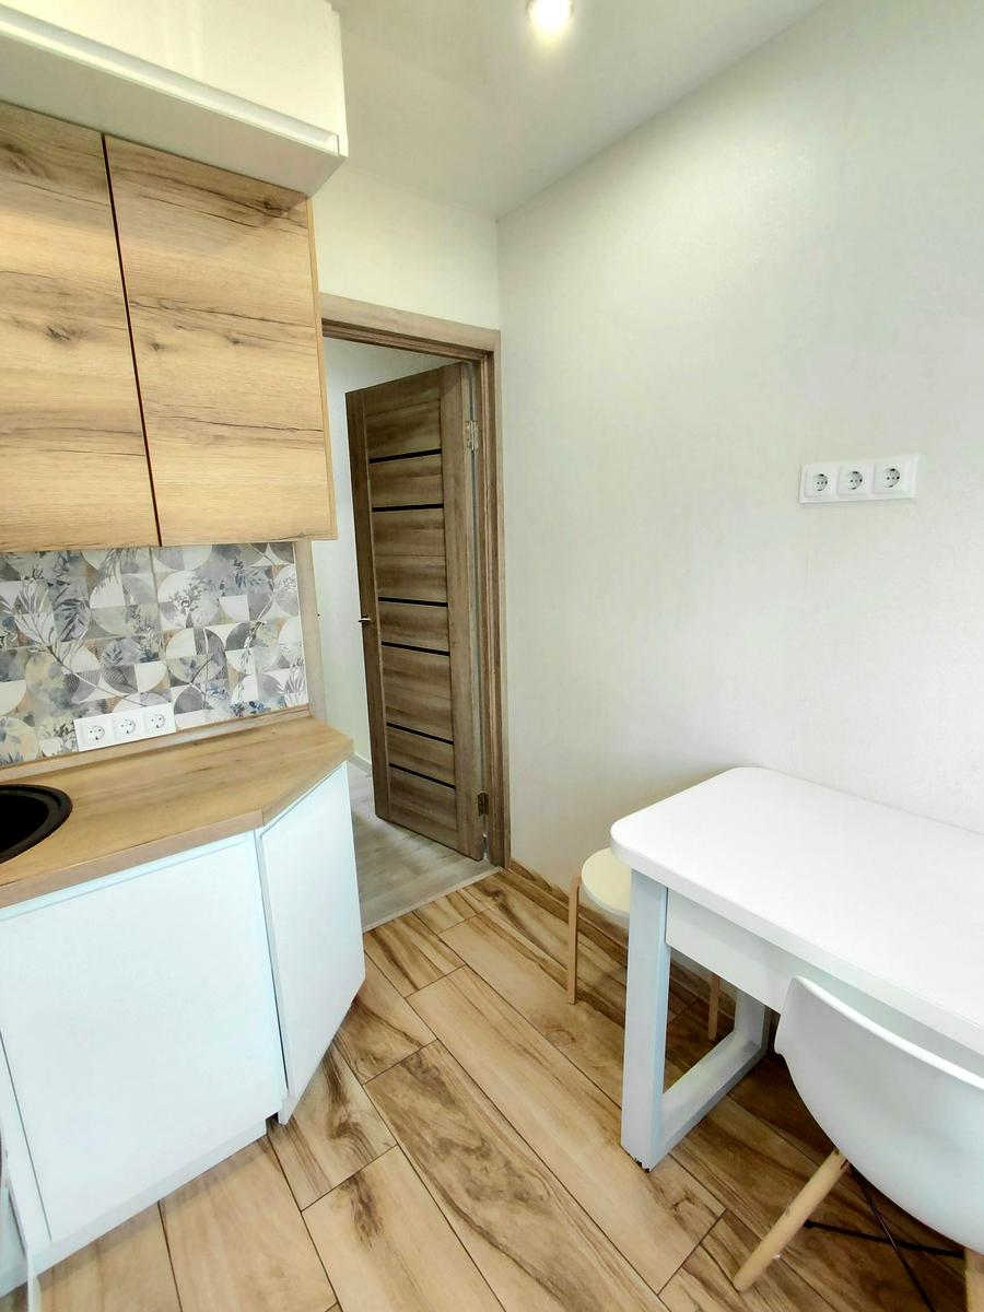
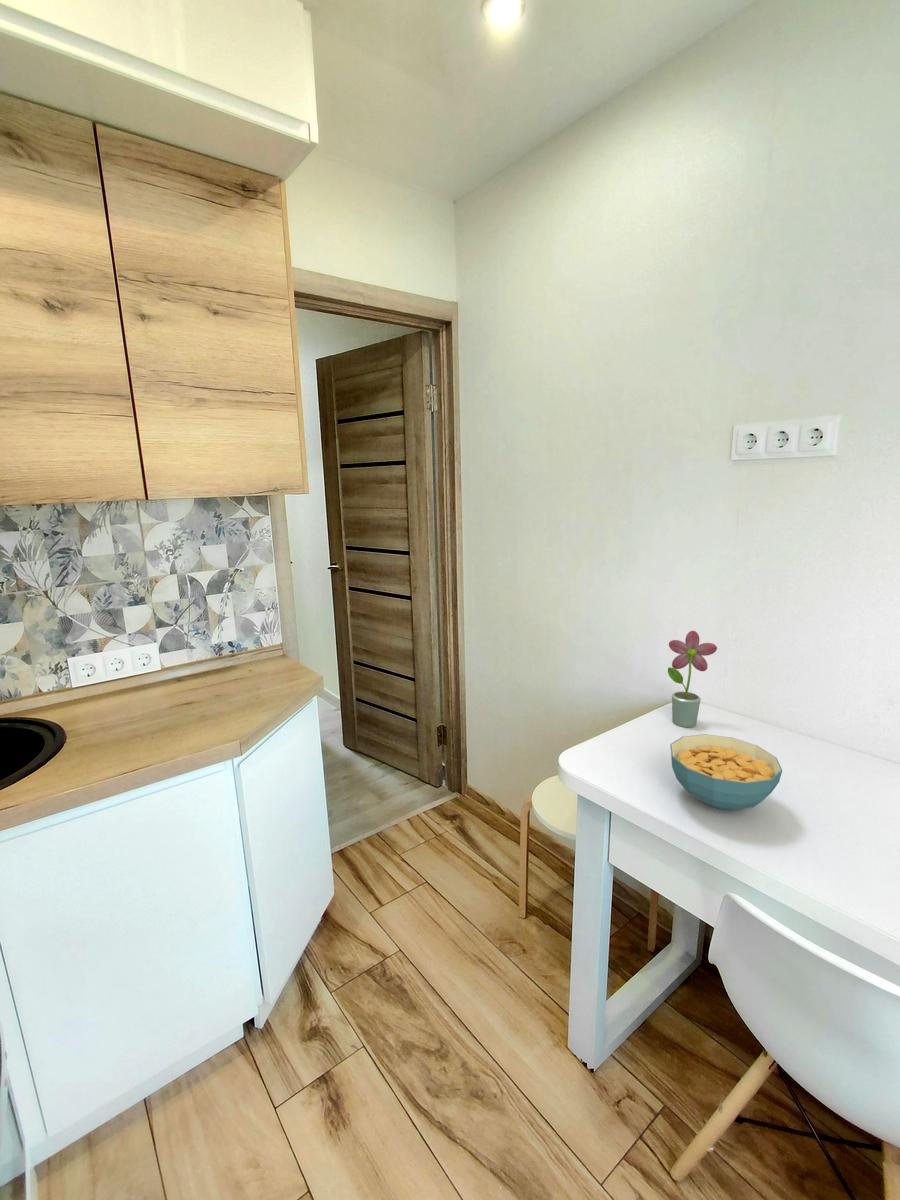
+ potted flower [667,630,718,728]
+ cereal bowl [669,733,783,811]
